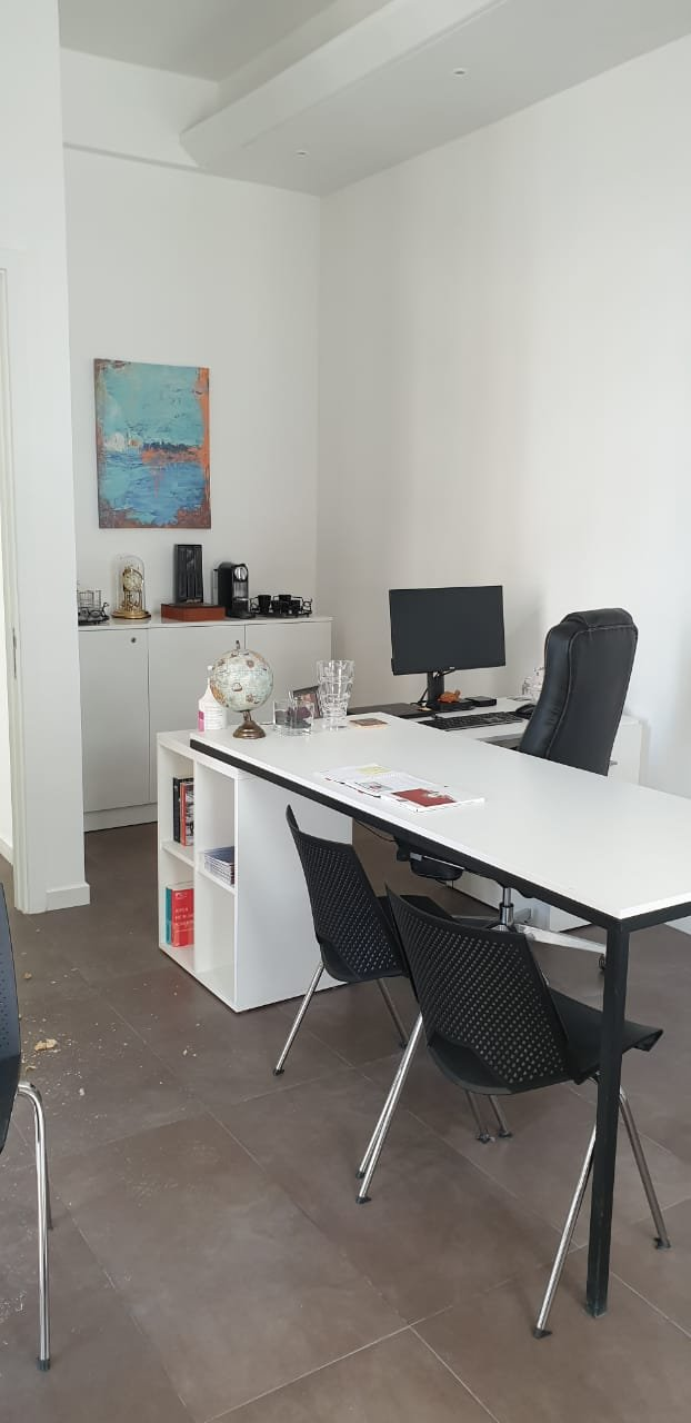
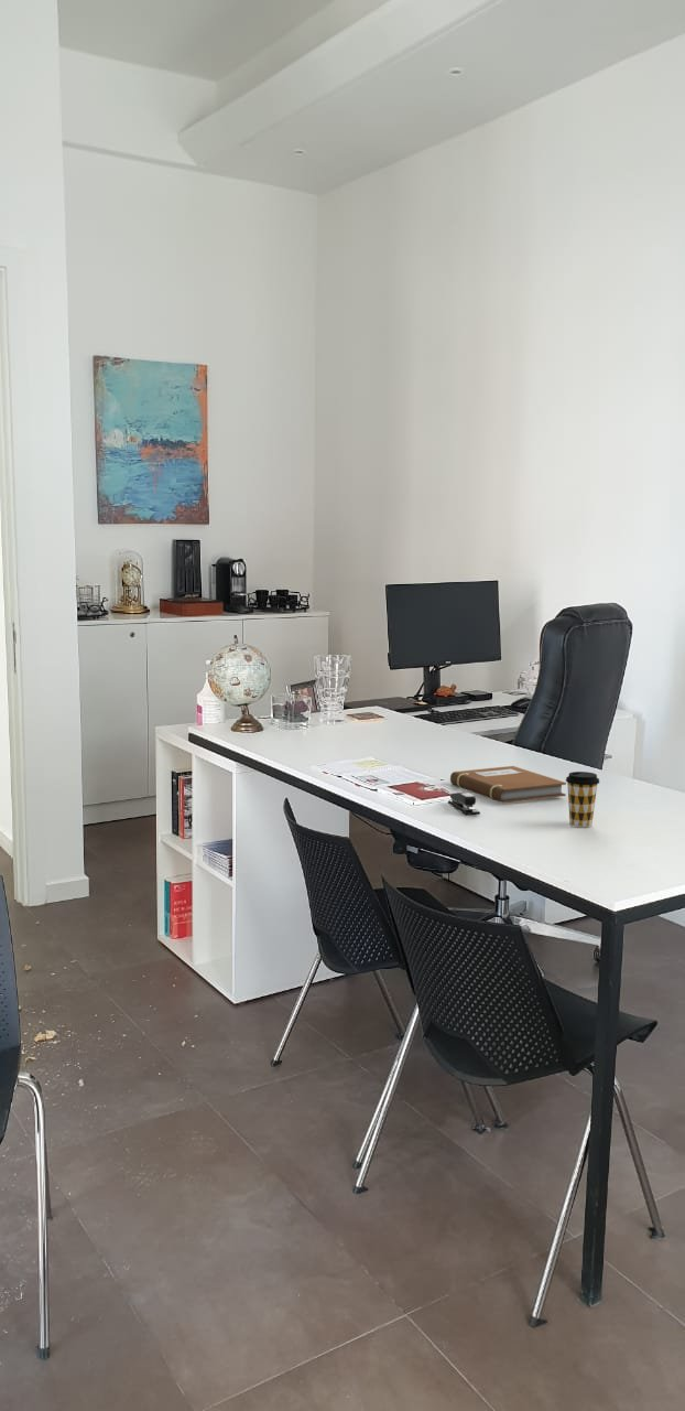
+ notebook [449,765,567,804]
+ stapler [447,791,481,816]
+ coffee cup [565,771,600,828]
